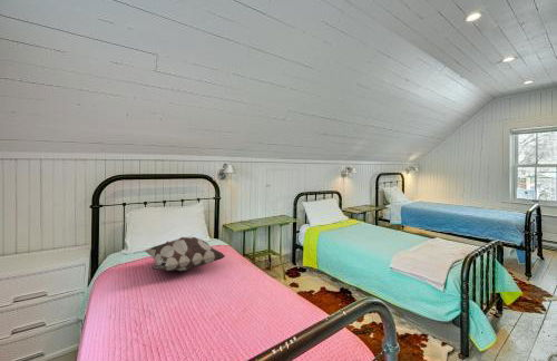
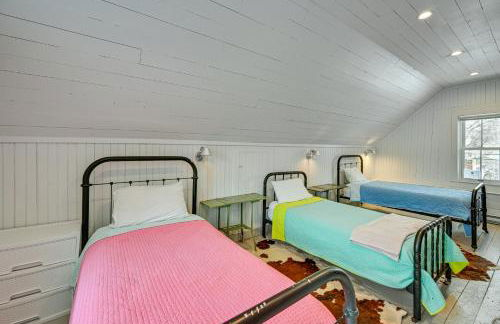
- decorative pillow [144,236,226,272]
